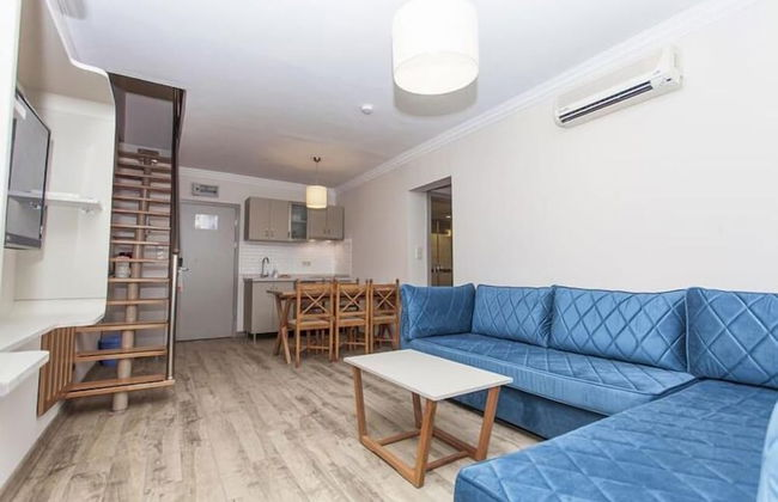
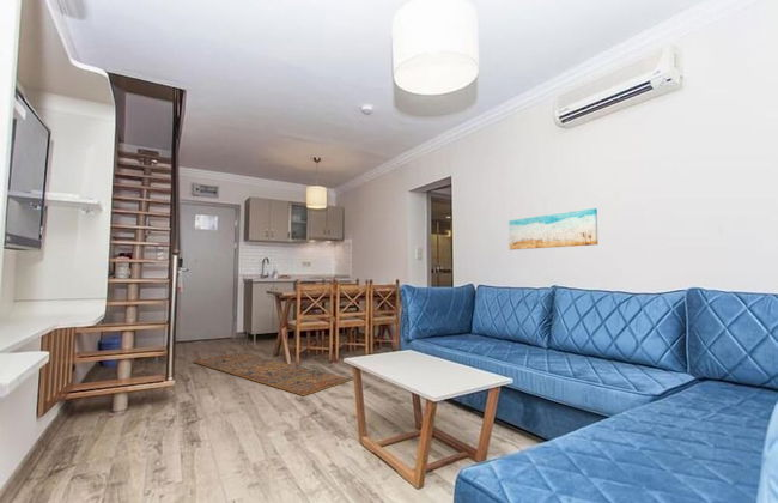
+ rug [193,352,352,396]
+ wall art [507,207,598,250]
